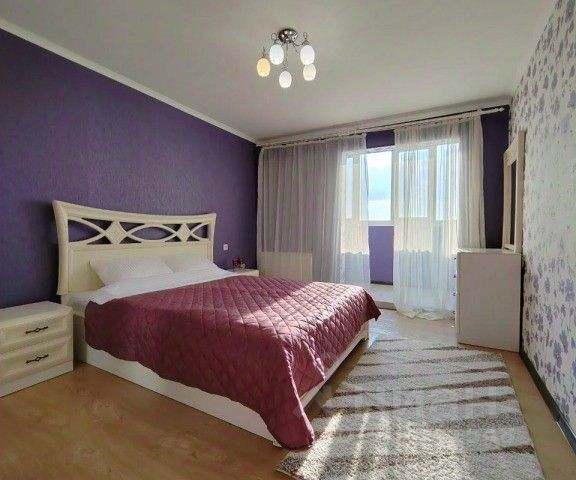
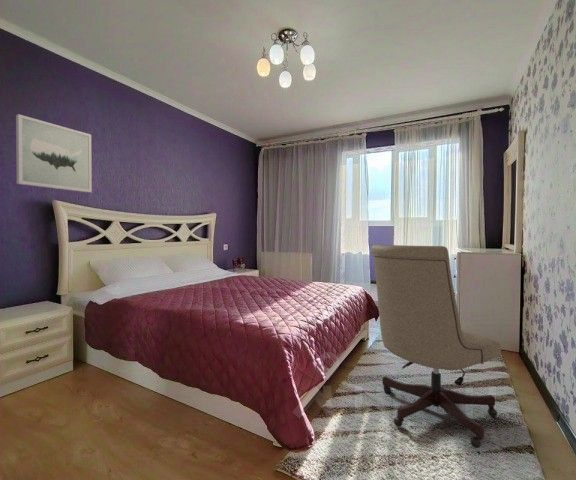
+ chair [370,243,502,449]
+ wall art [15,113,93,194]
